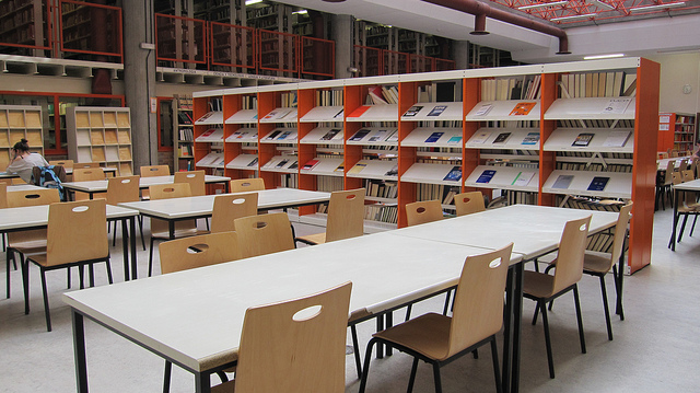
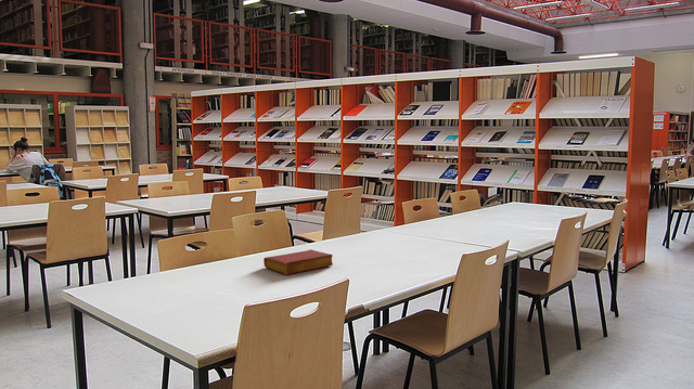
+ book [262,248,334,276]
